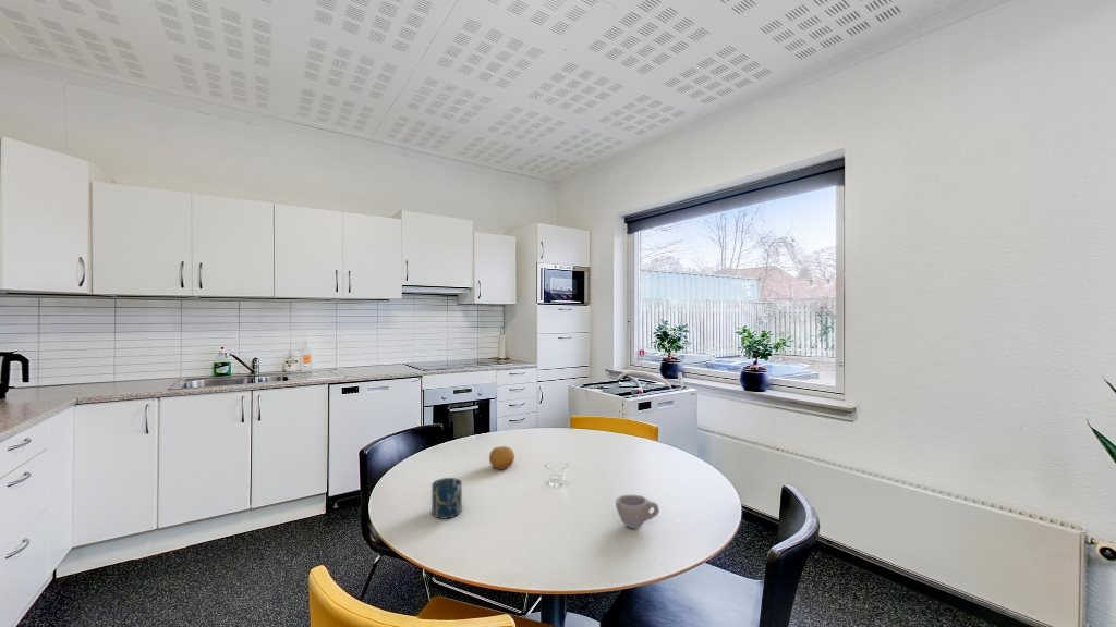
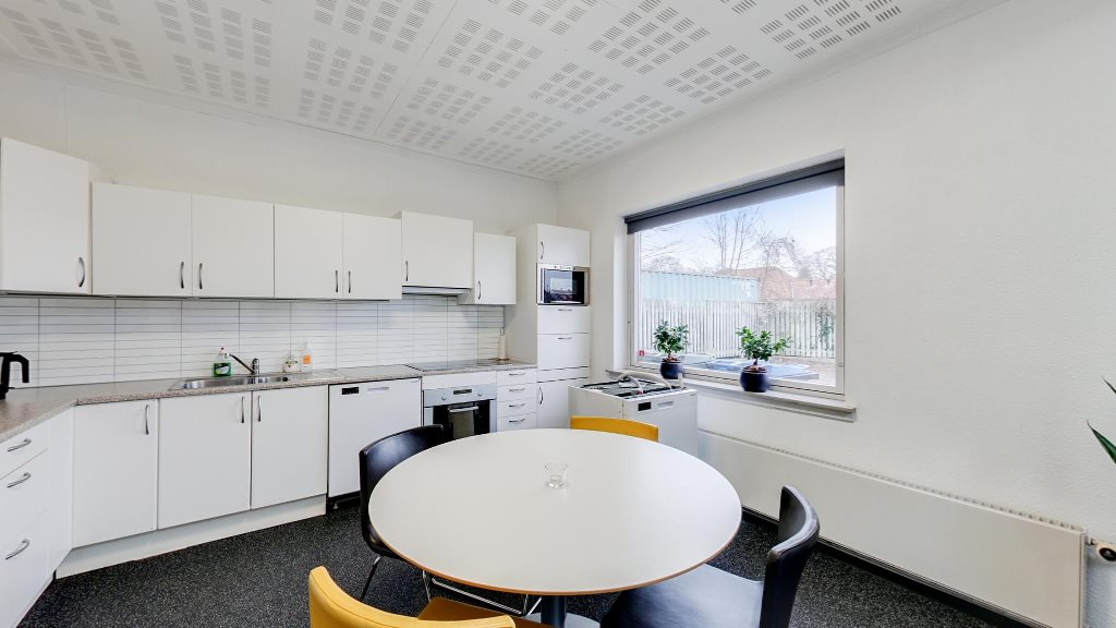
- cup [430,477,463,520]
- cup [615,494,660,529]
- fruit [488,445,515,470]
